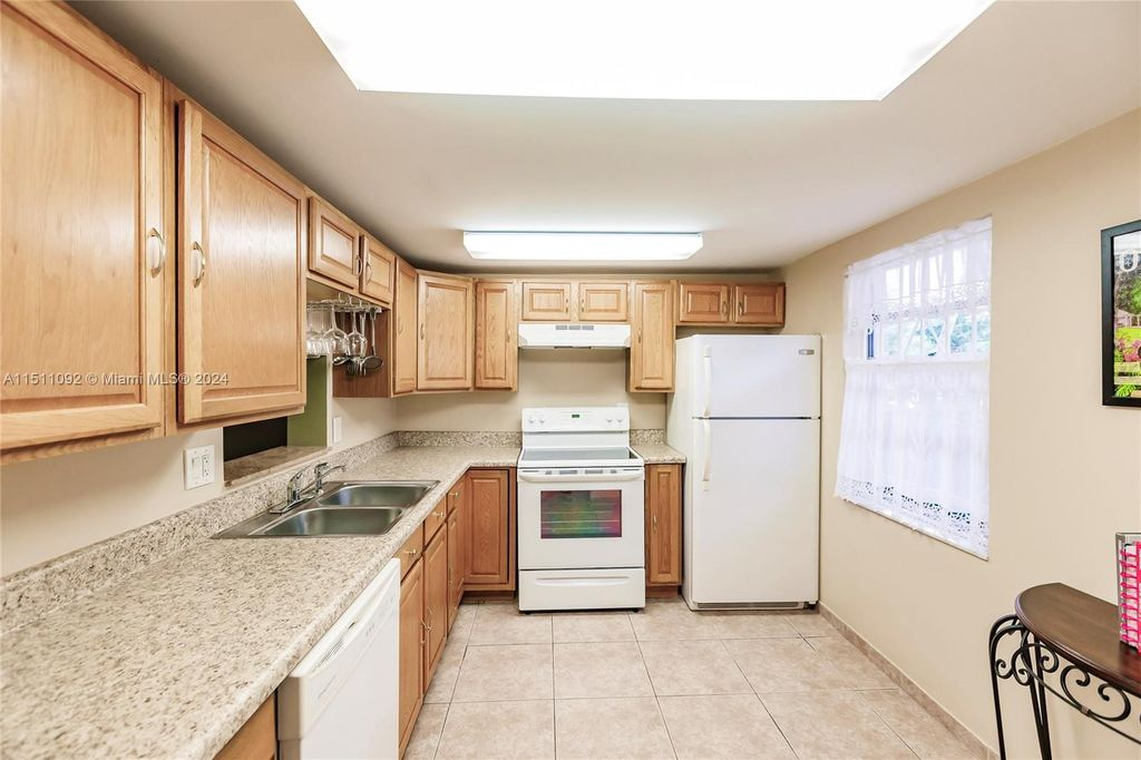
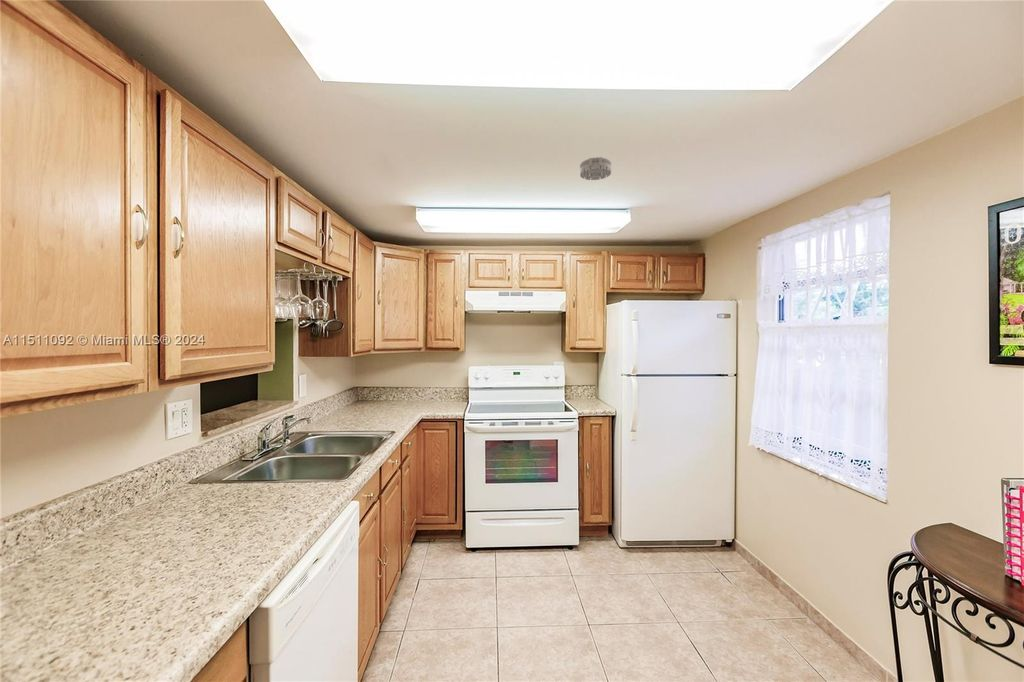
+ smoke detector [579,156,612,181]
